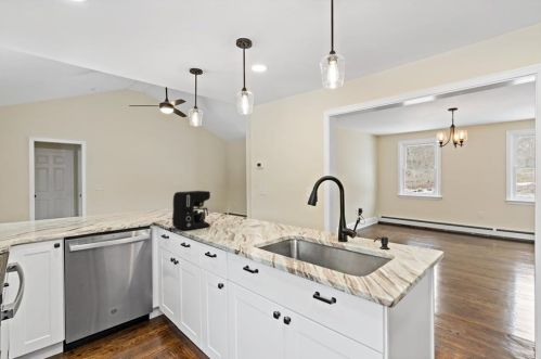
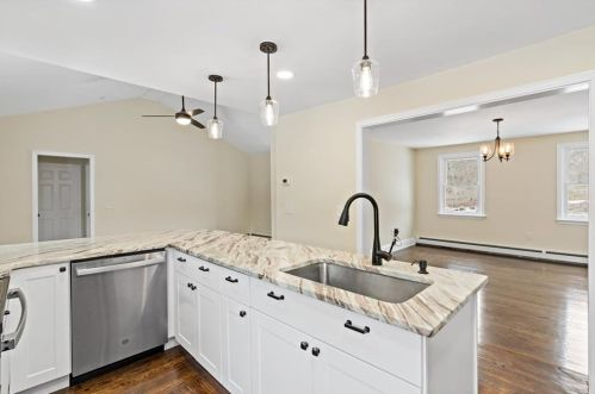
- coffee maker [171,190,211,231]
